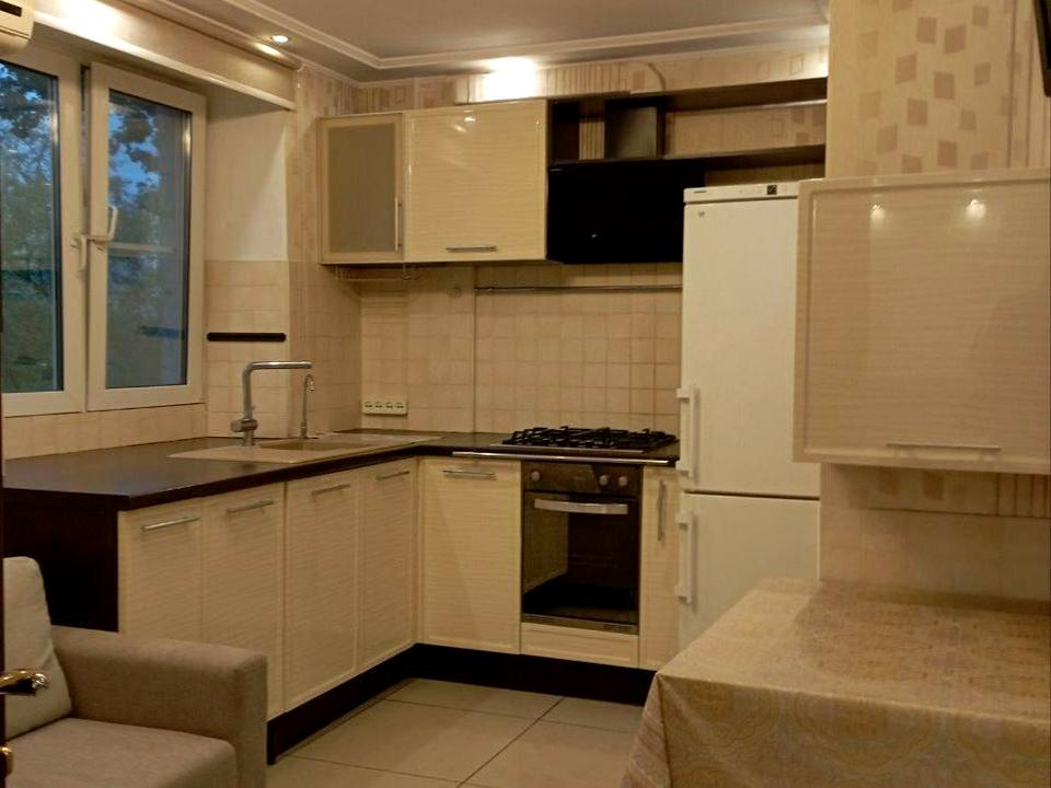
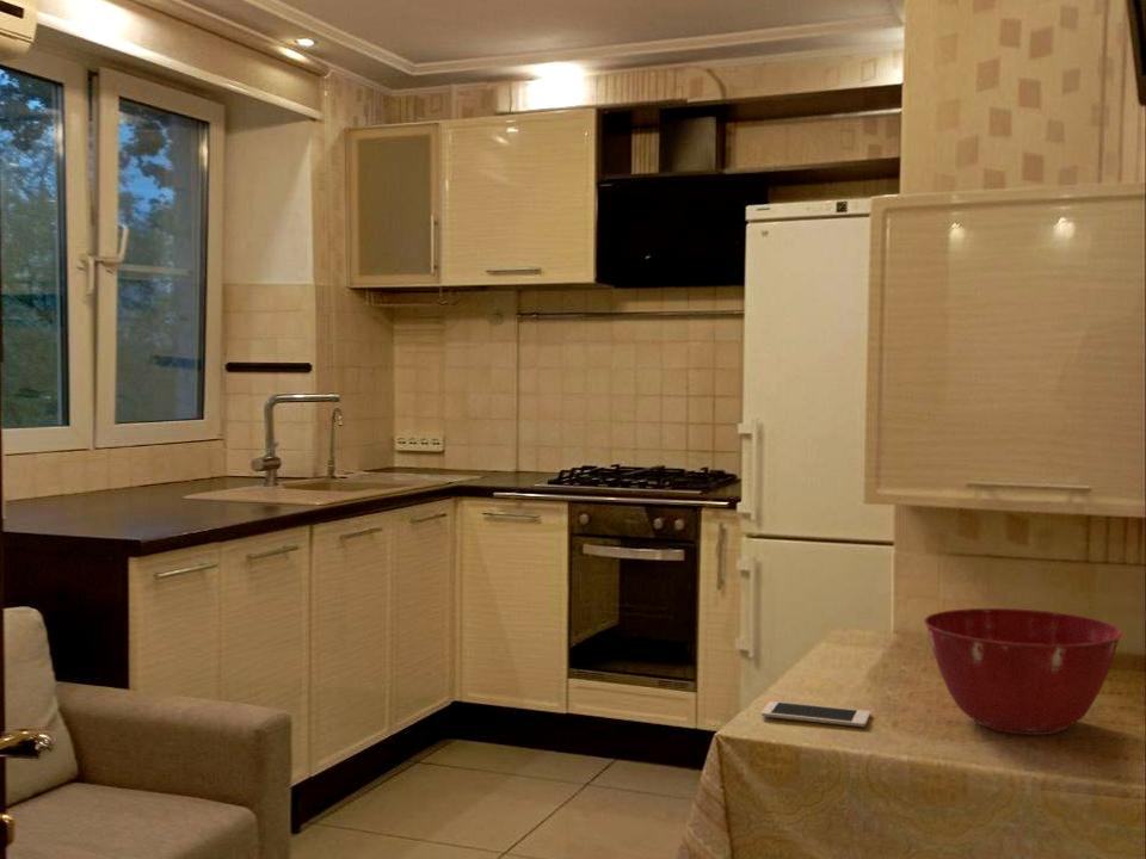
+ cell phone [760,700,871,728]
+ mixing bowl [923,607,1123,736]
